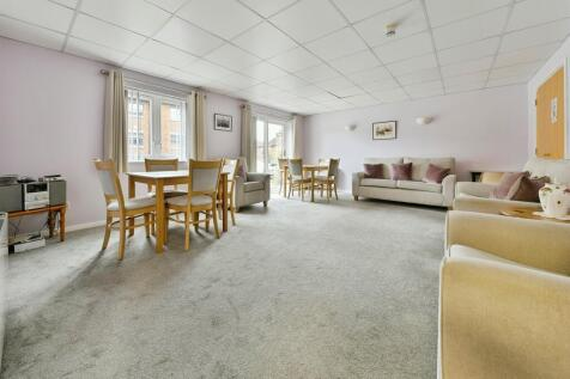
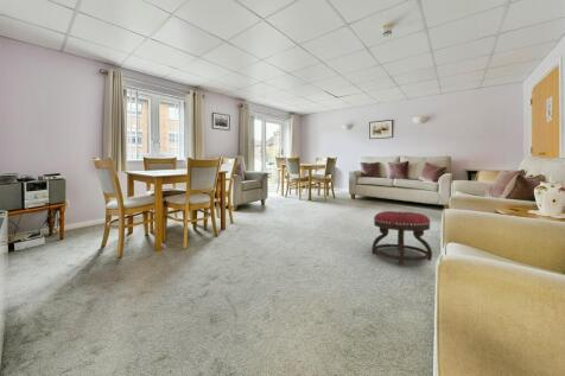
+ ottoman [372,210,433,266]
